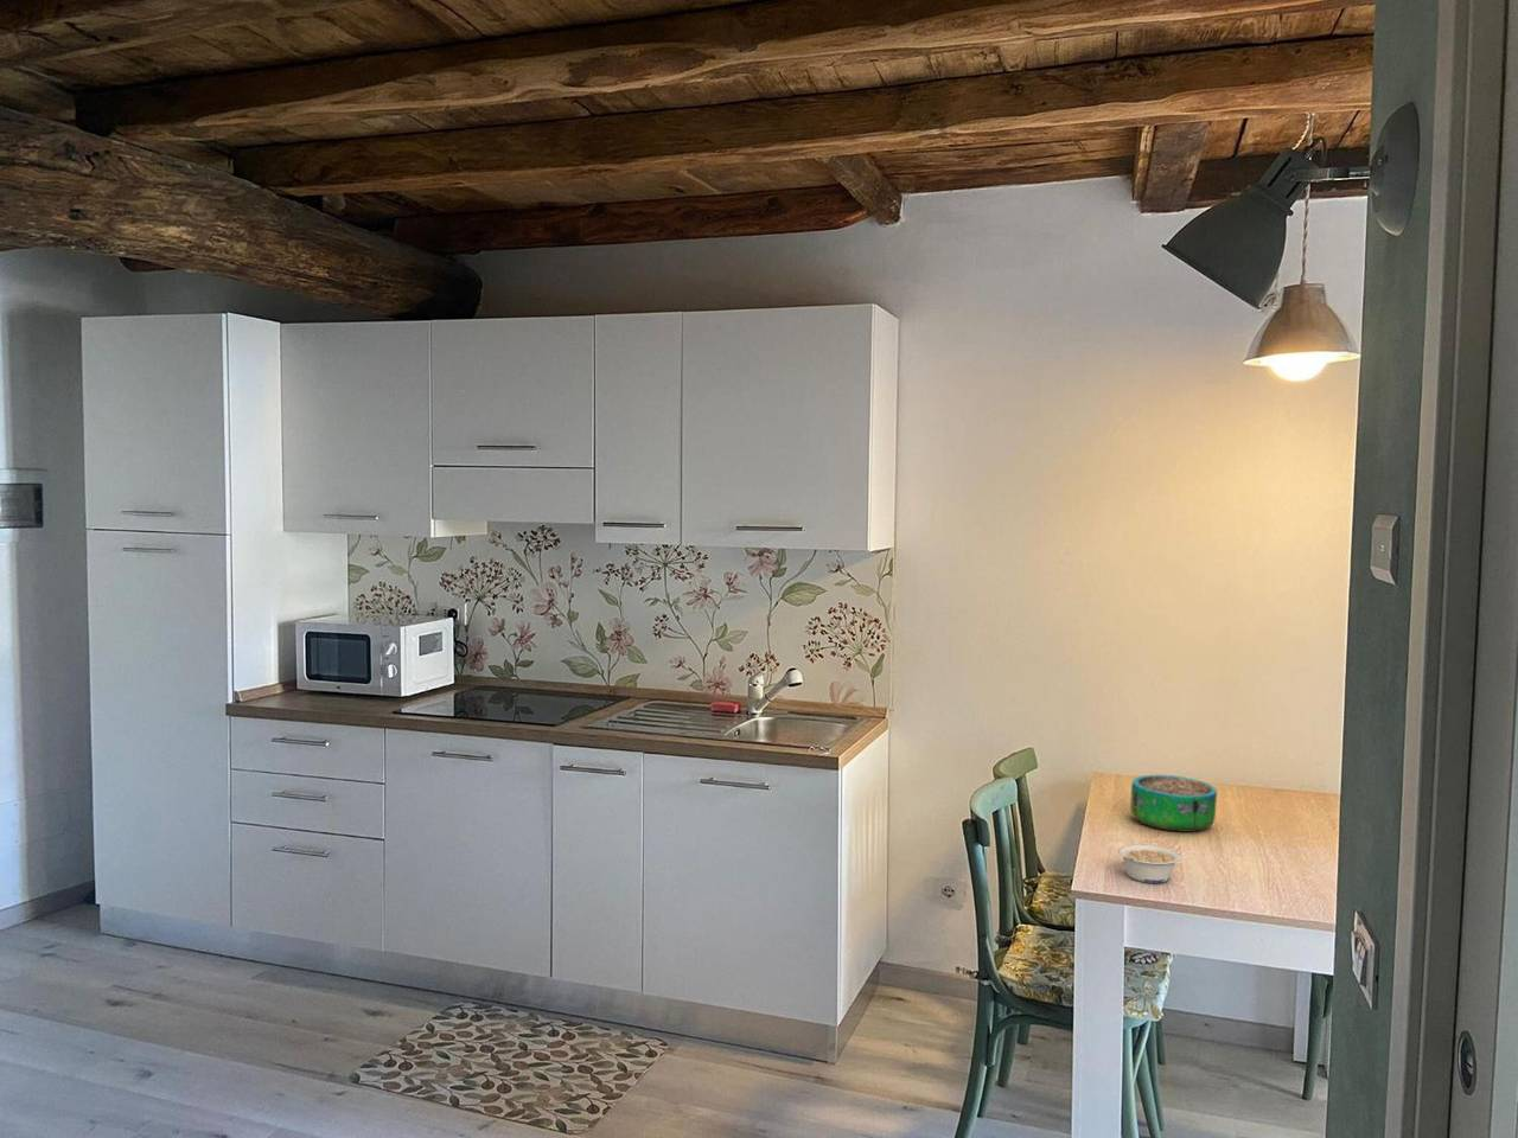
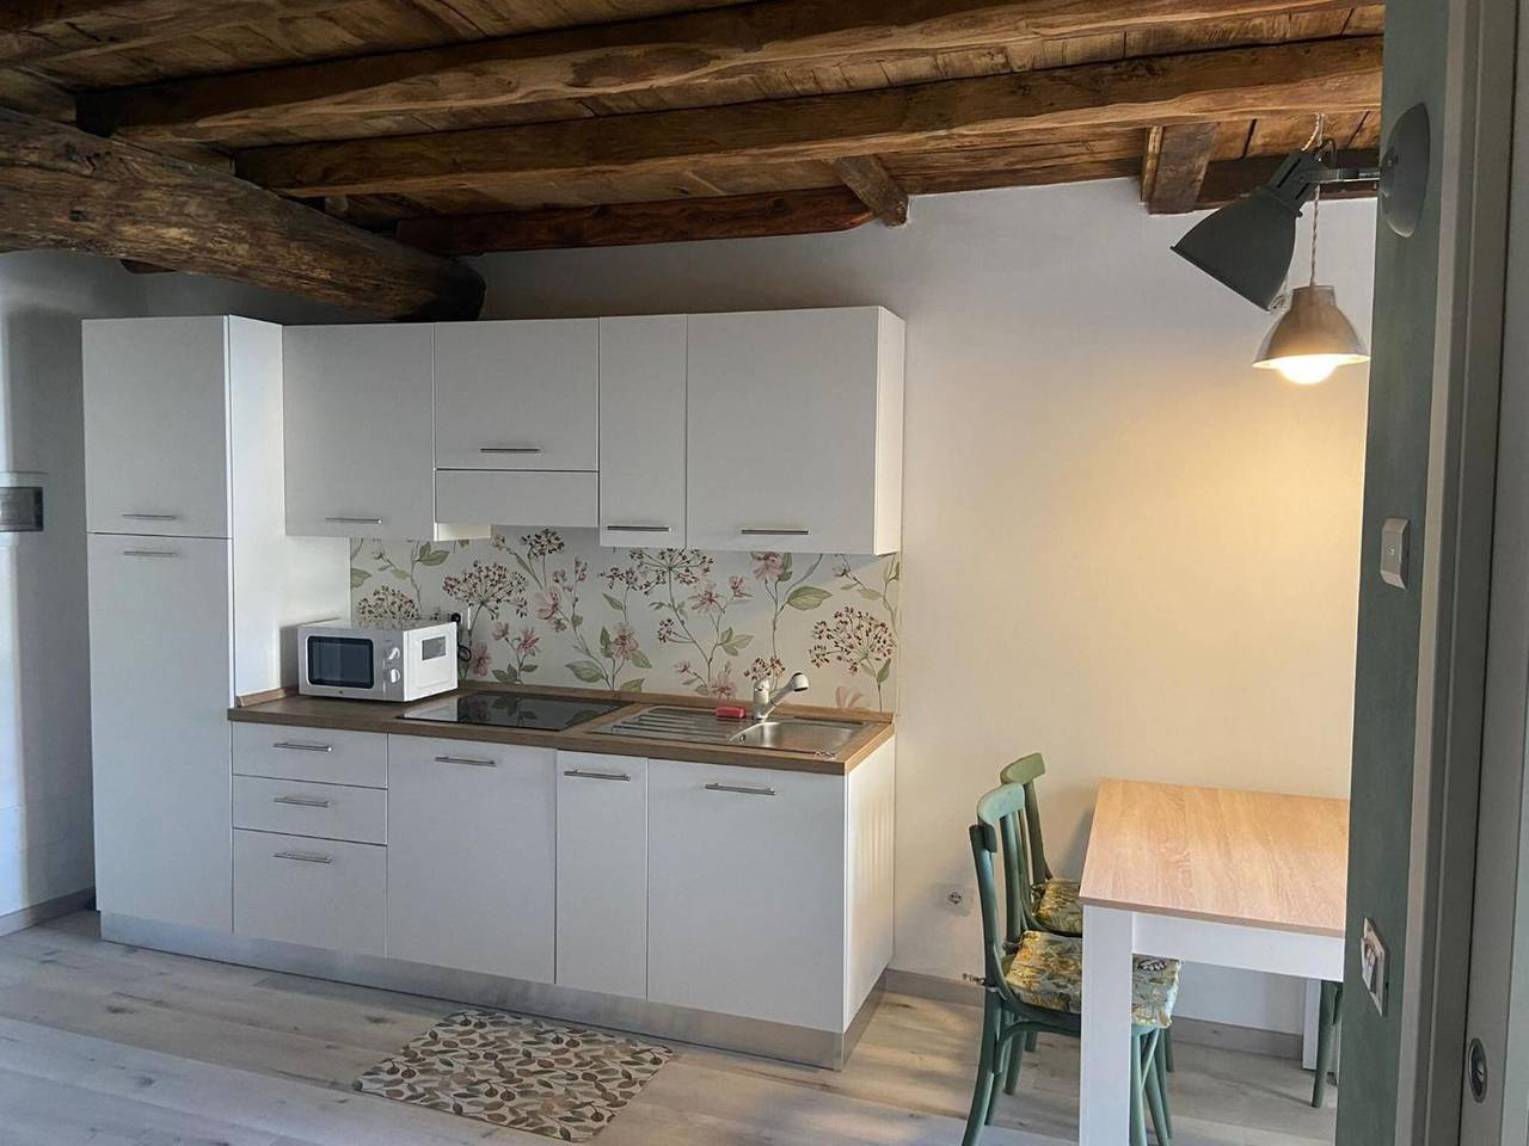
- legume [1118,843,1181,885]
- decorative bowl [1130,775,1218,833]
